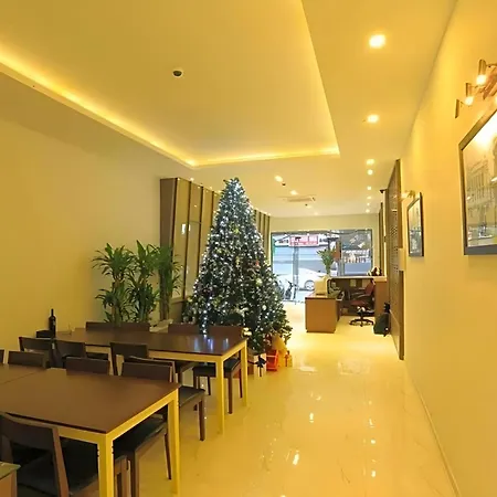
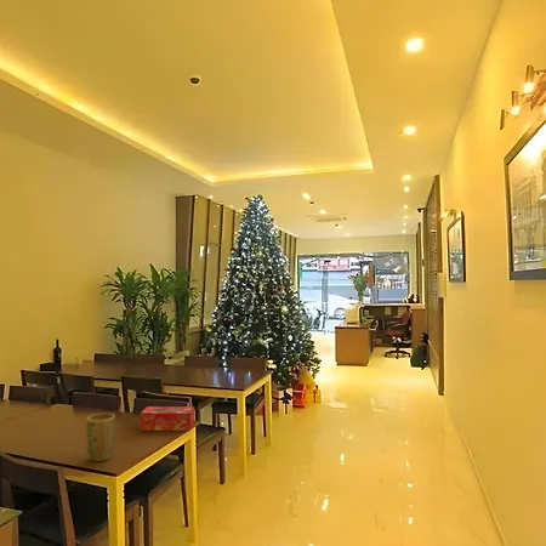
+ plant pot [85,413,116,462]
+ tissue box [140,405,195,432]
